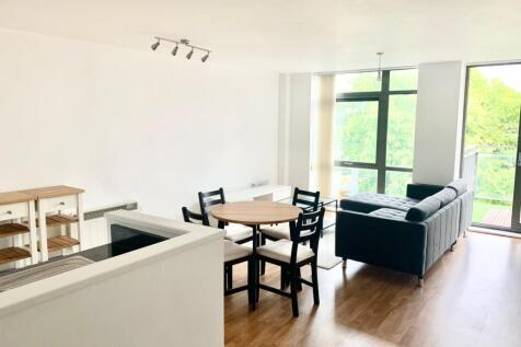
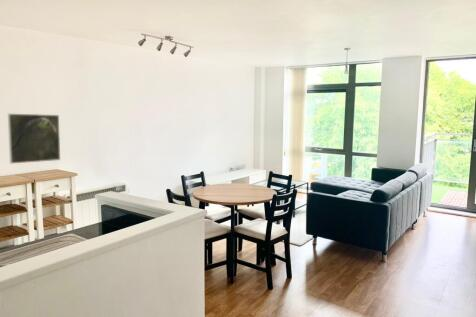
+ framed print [7,113,61,165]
